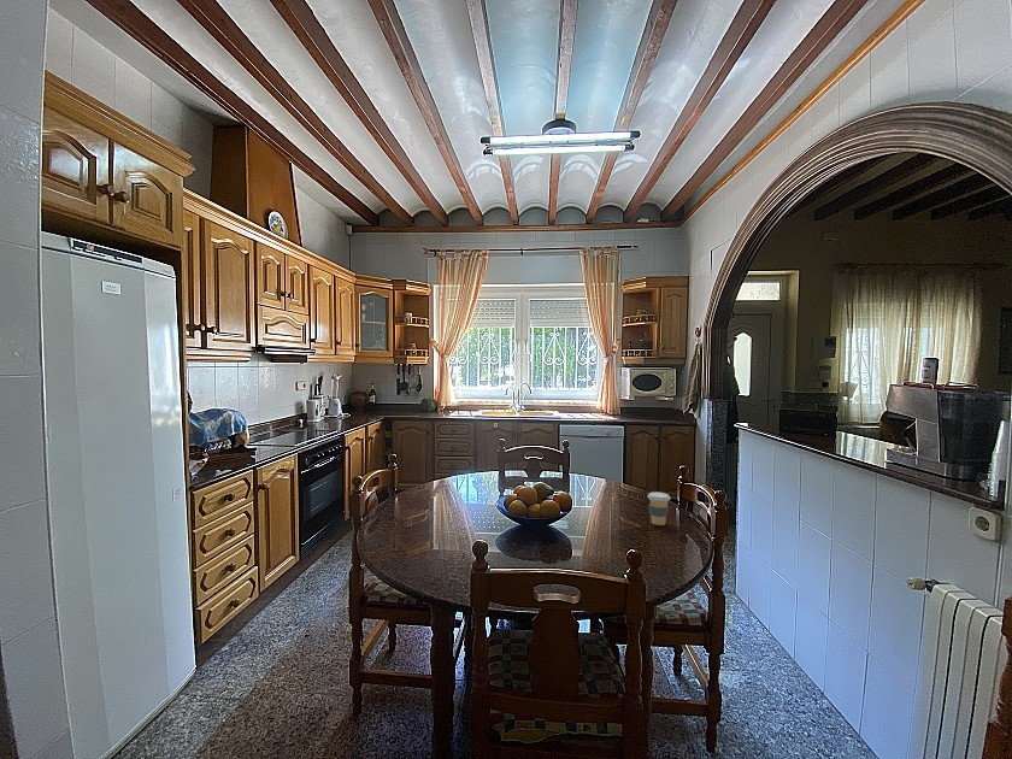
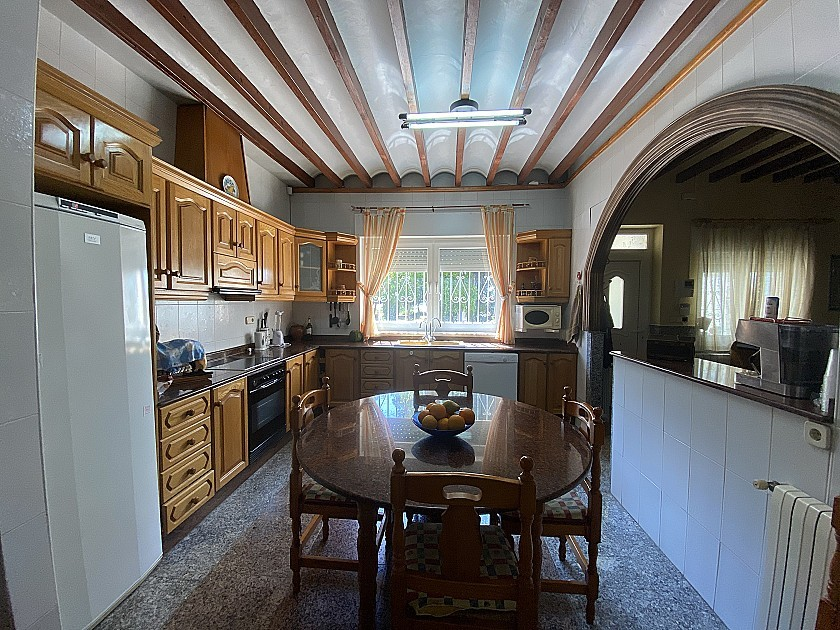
- coffee cup [647,490,671,526]
